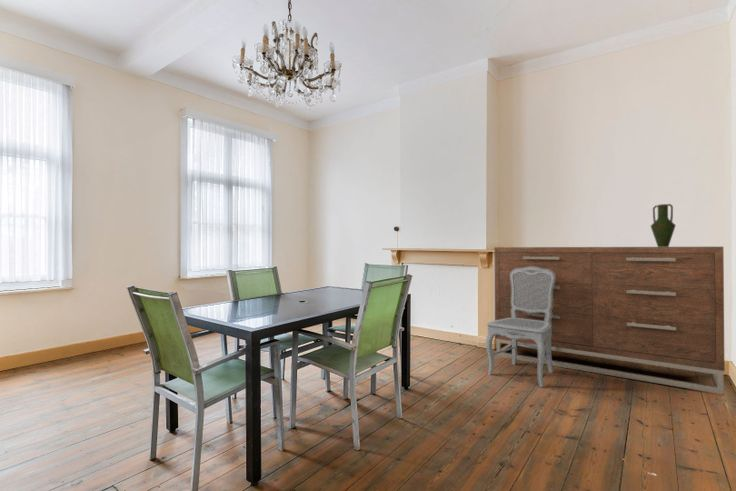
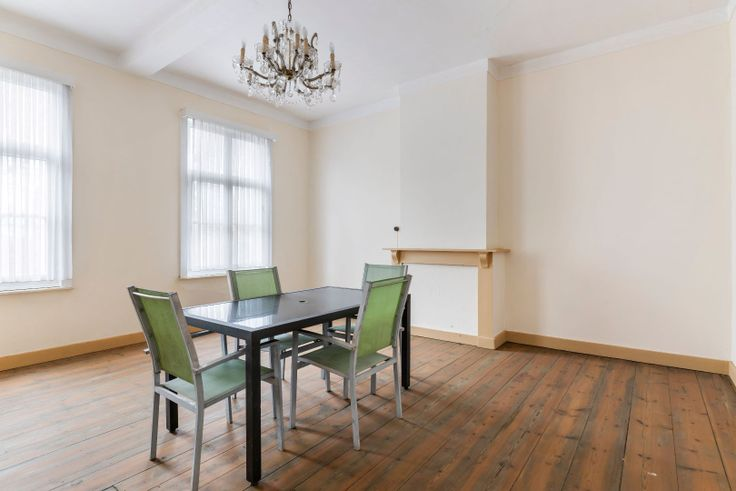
- vase [650,203,677,247]
- dining chair [485,266,555,388]
- dresser [494,246,726,395]
